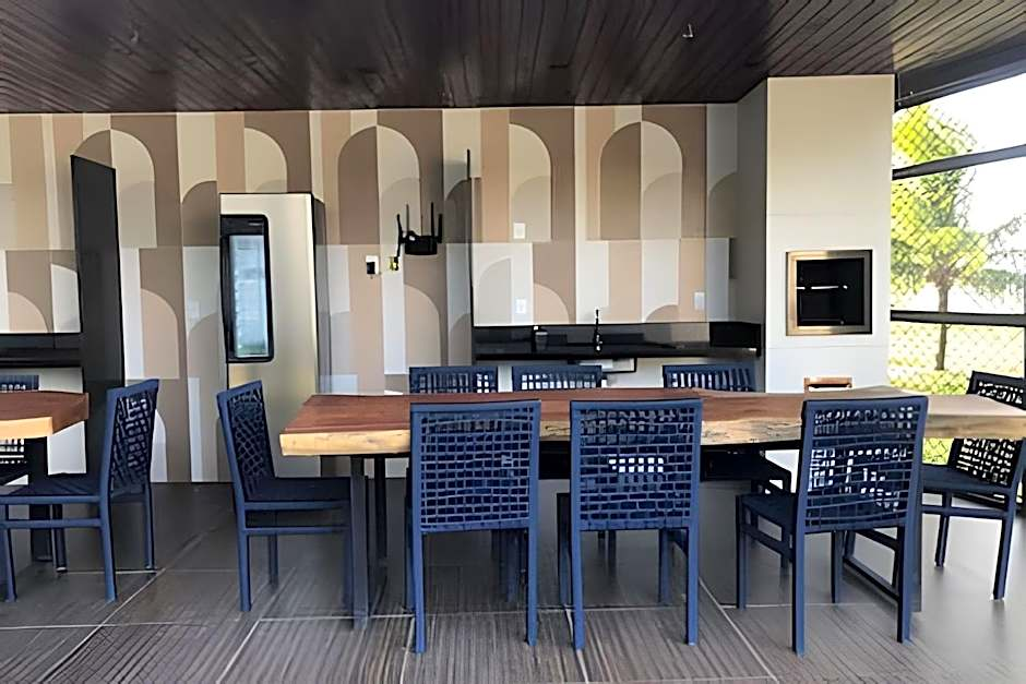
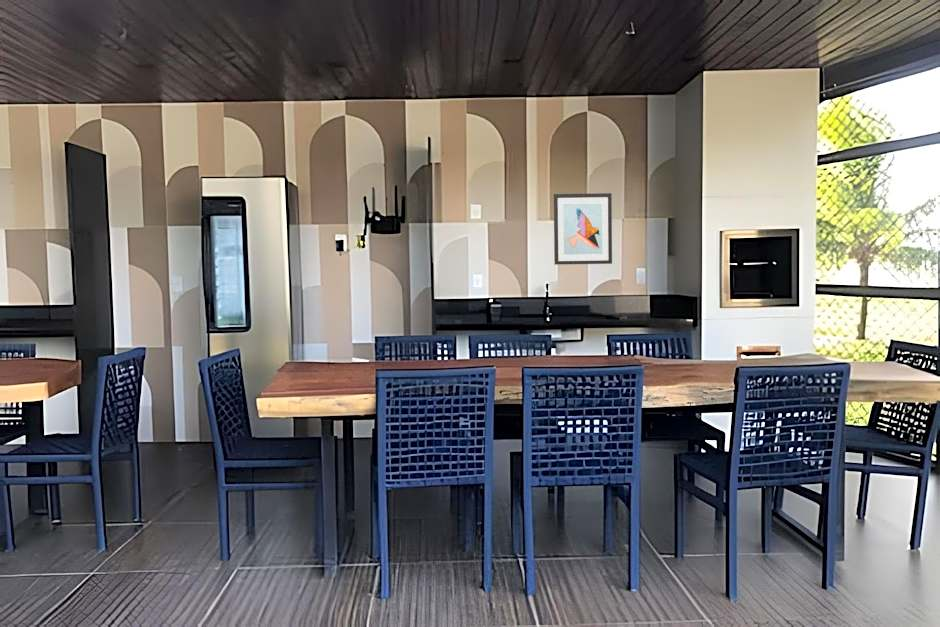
+ wall art [553,192,613,266]
